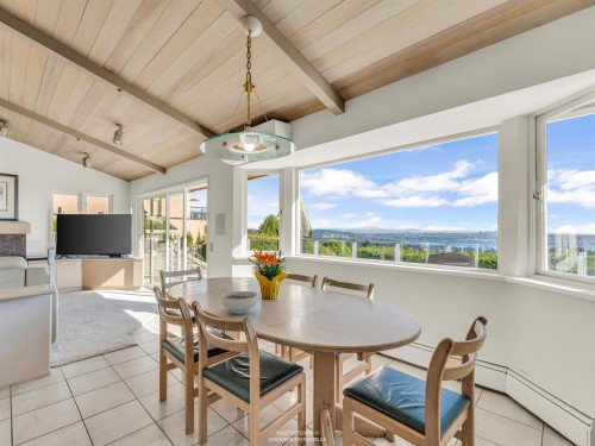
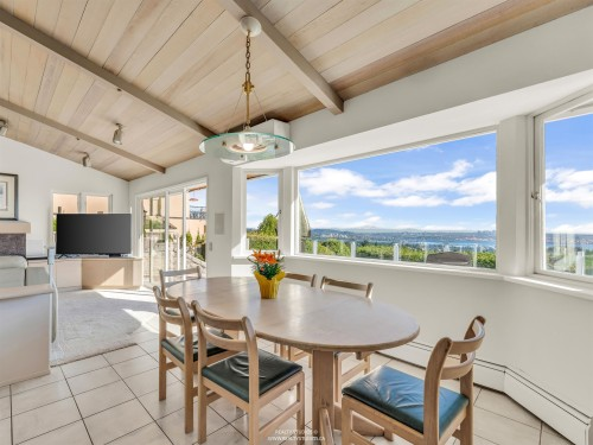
- bowl [220,290,259,315]
